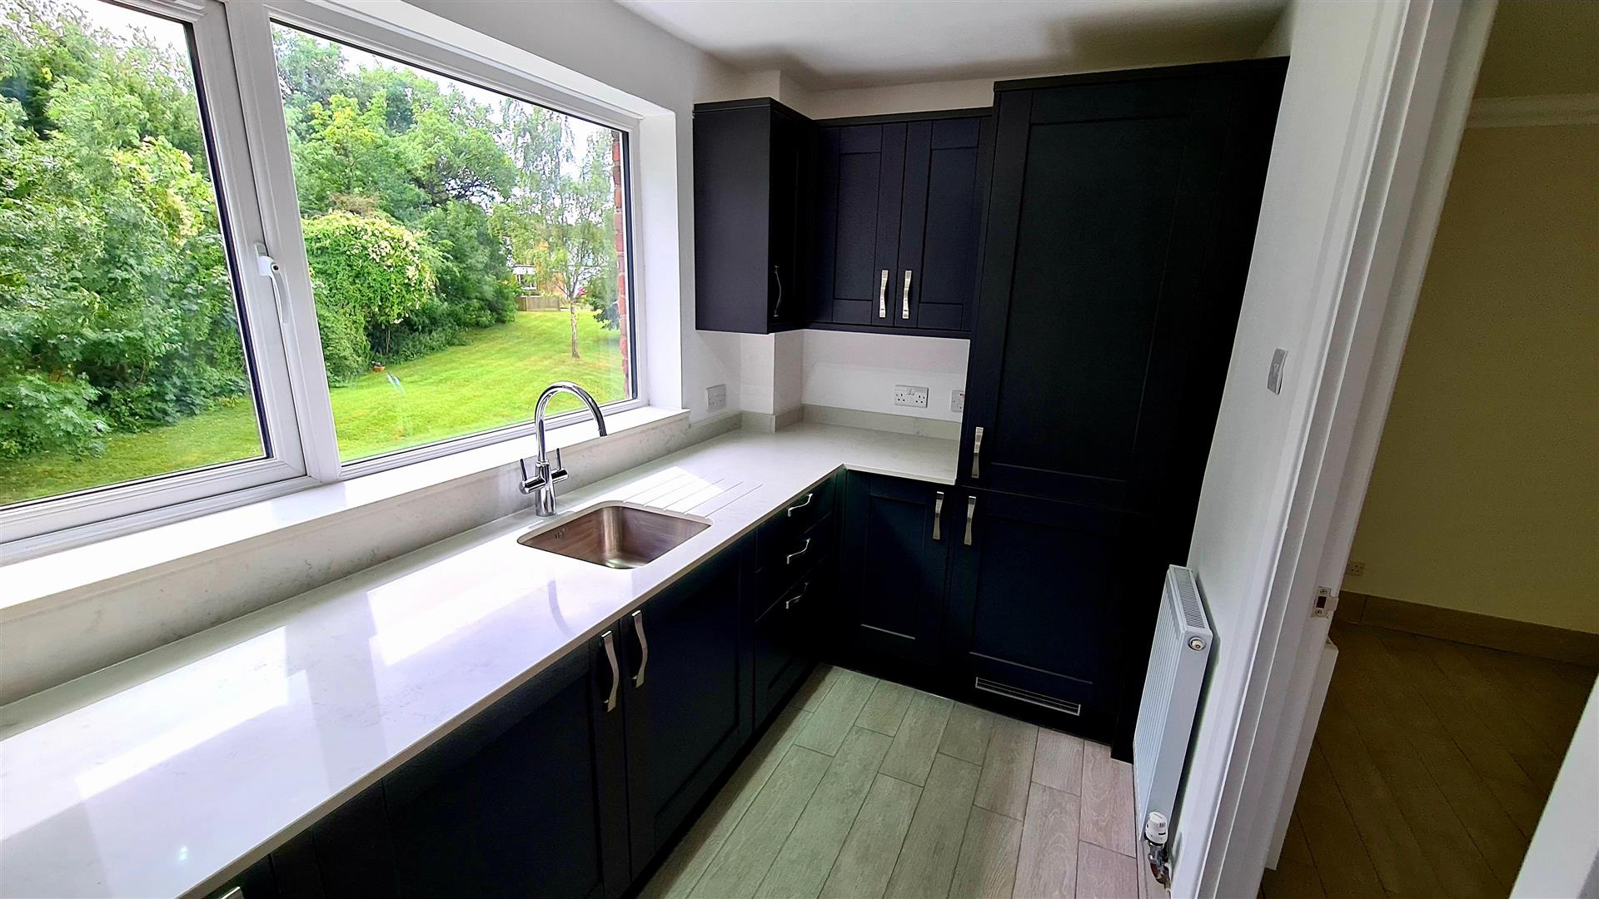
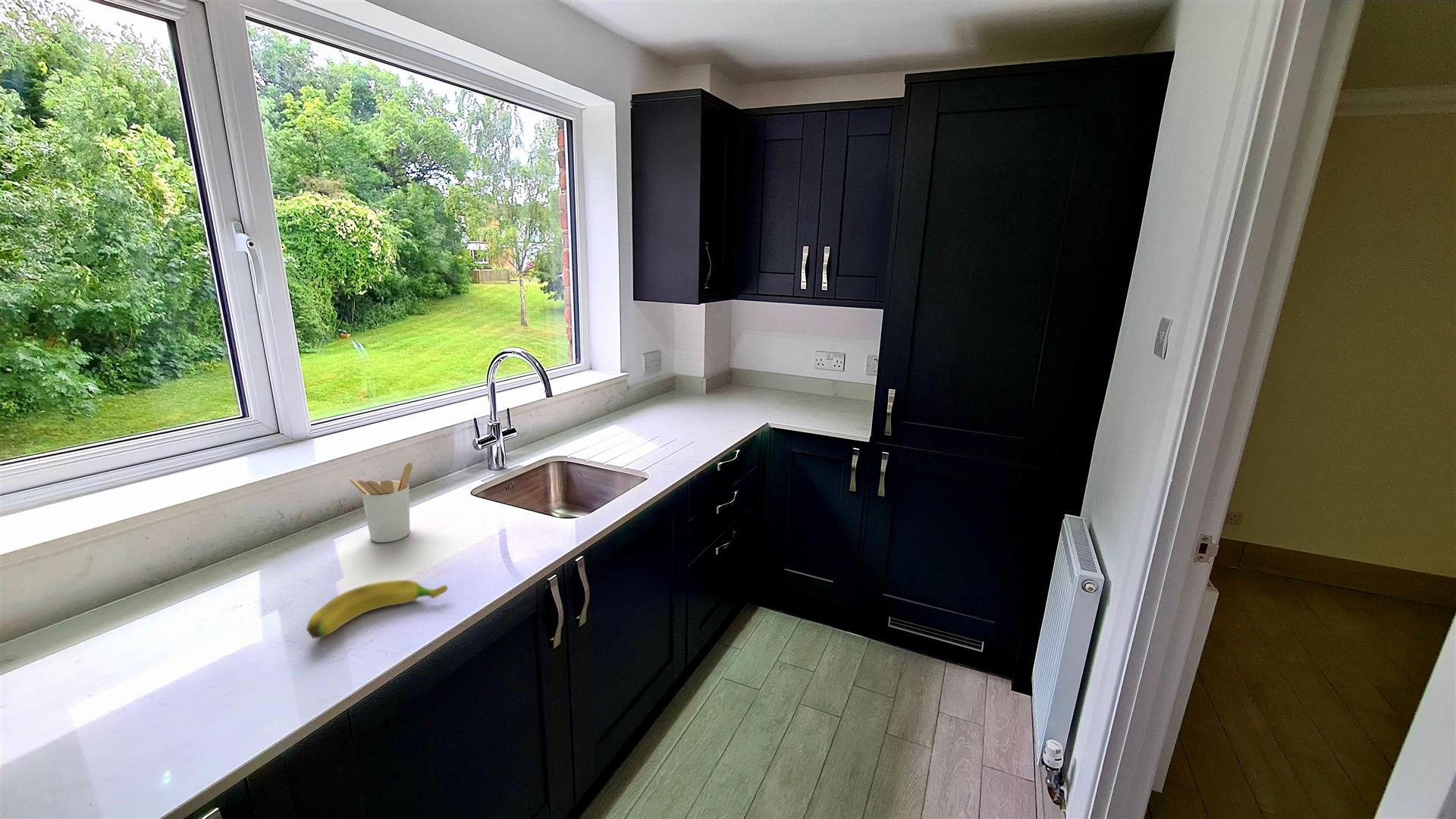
+ banana [306,579,449,639]
+ utensil holder [349,462,413,543]
